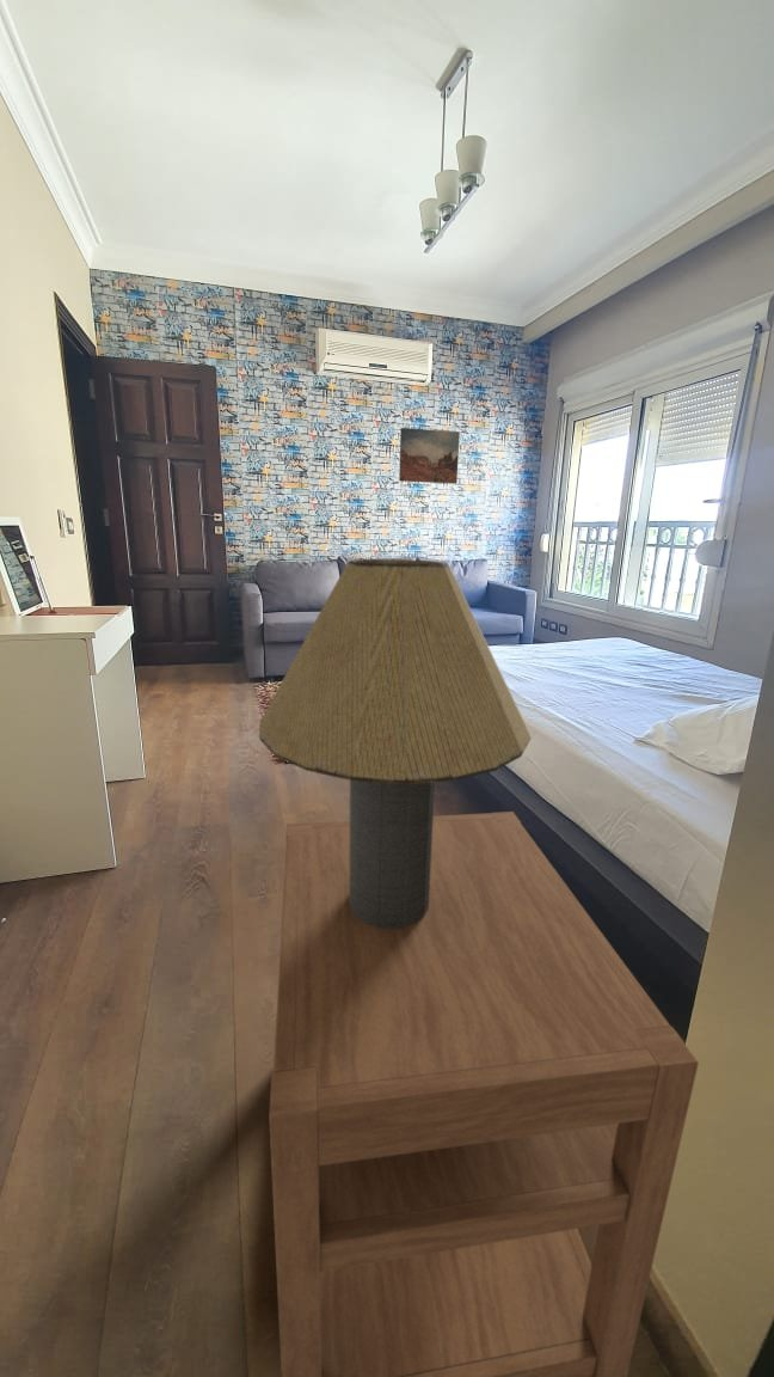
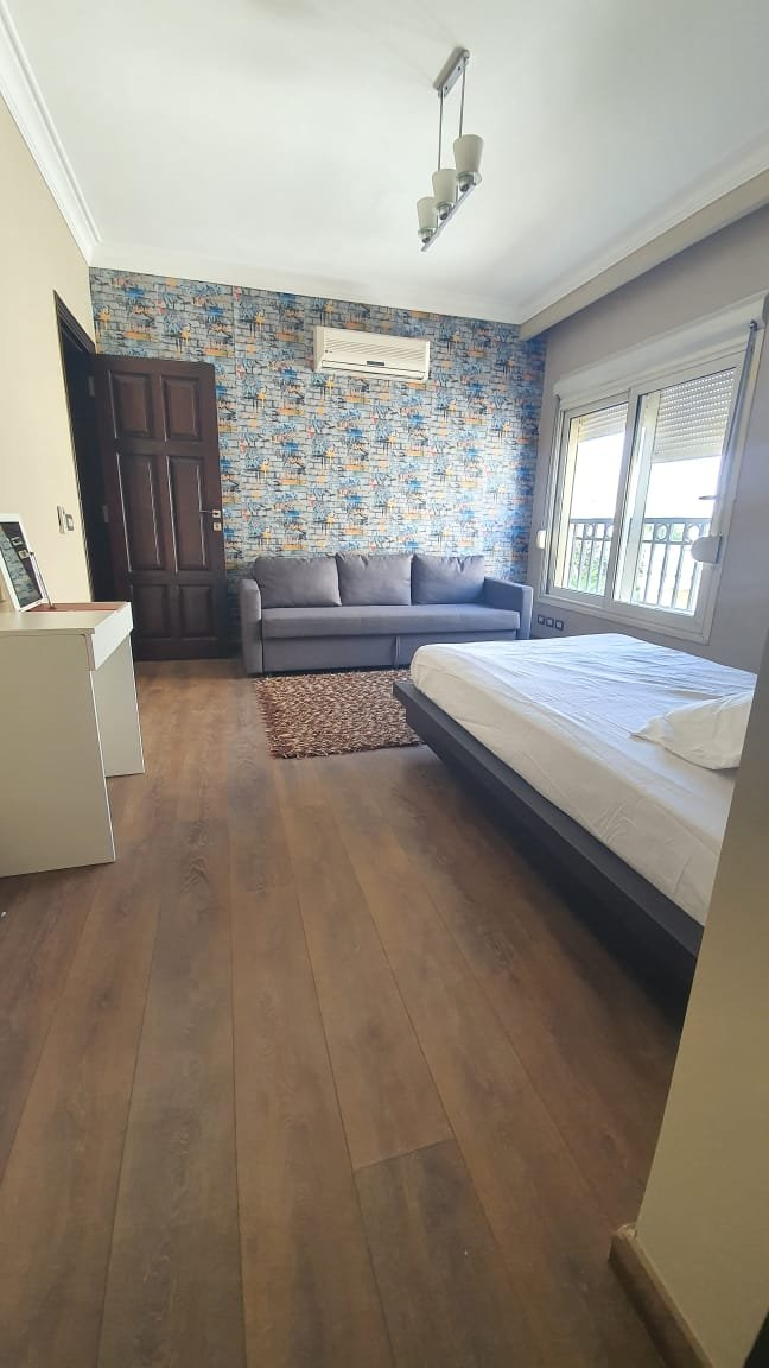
- wall art [398,427,461,485]
- table lamp [258,558,533,929]
- nightstand [268,810,700,1377]
